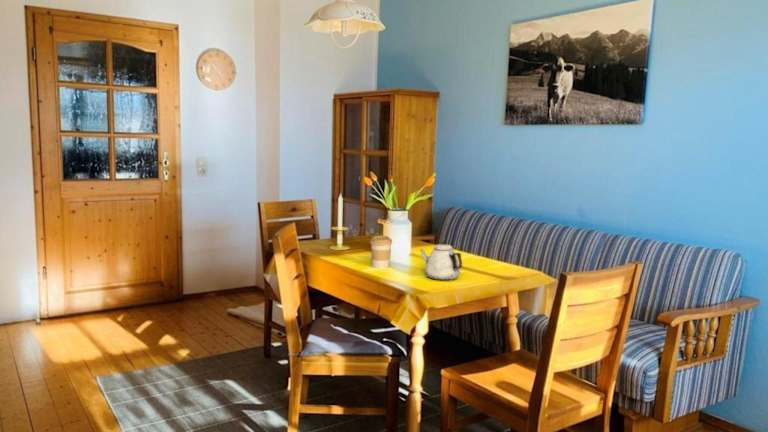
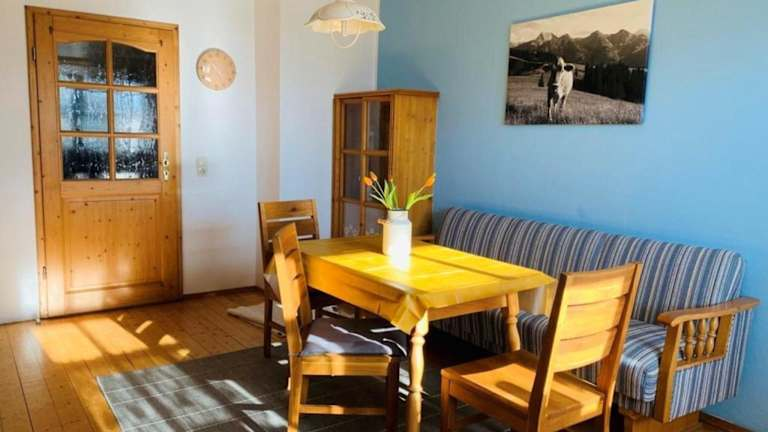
- teapot [419,241,463,281]
- coffee cup [369,235,393,270]
- candle [328,192,351,251]
